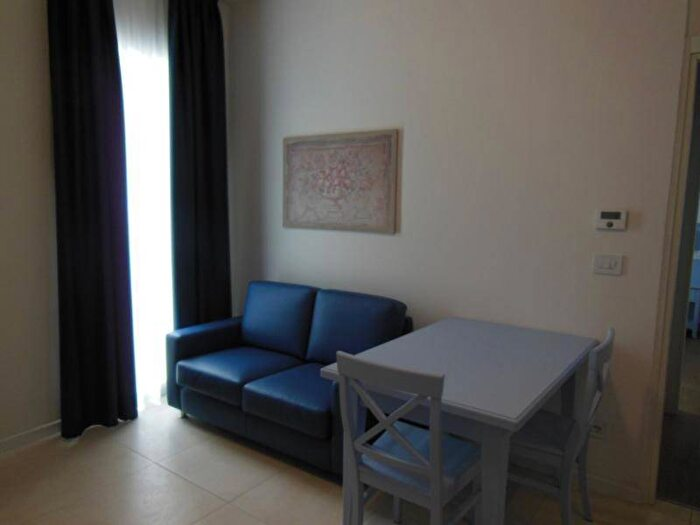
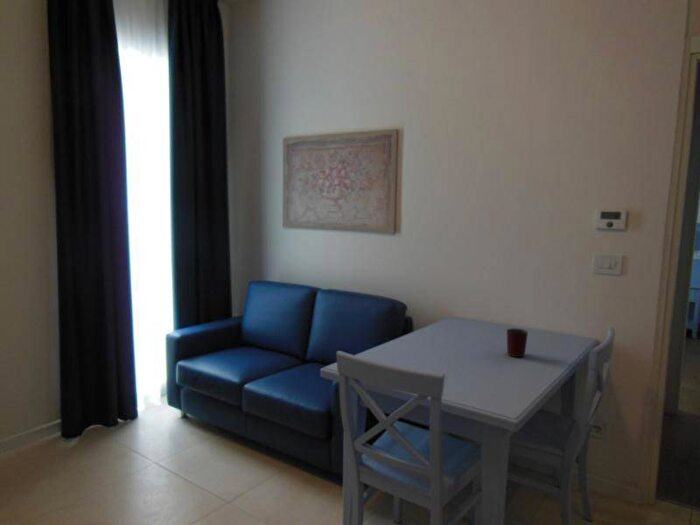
+ mug [506,327,529,358]
